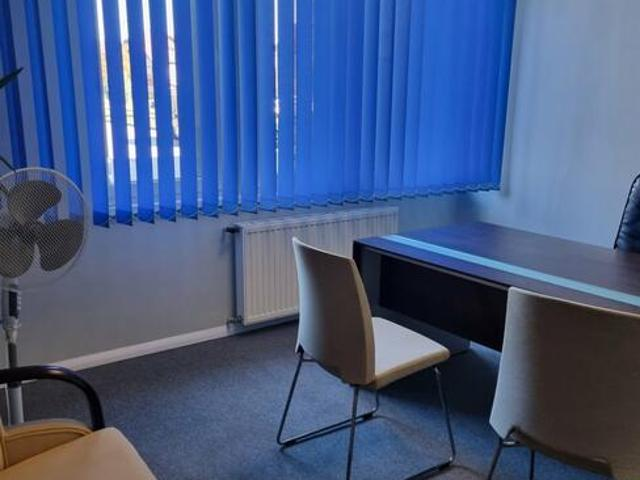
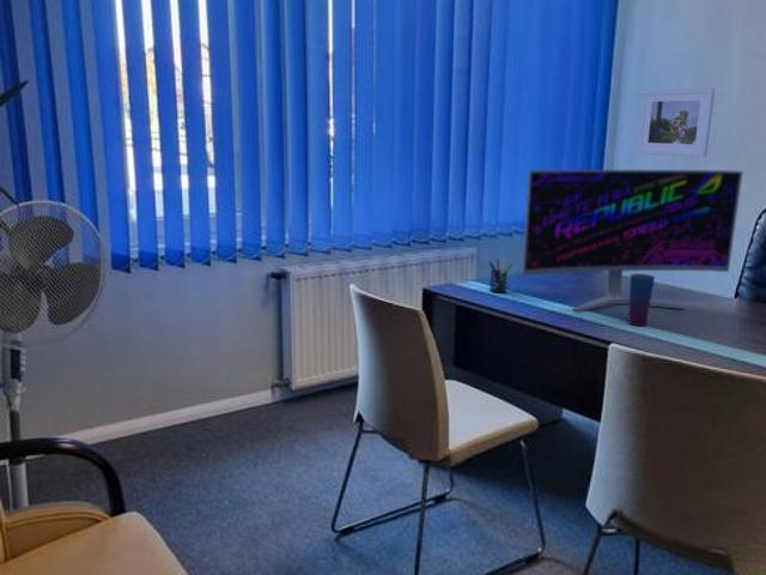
+ monitor [521,169,744,313]
+ cup [627,272,656,327]
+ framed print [636,86,716,158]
+ pen holder [487,258,513,293]
